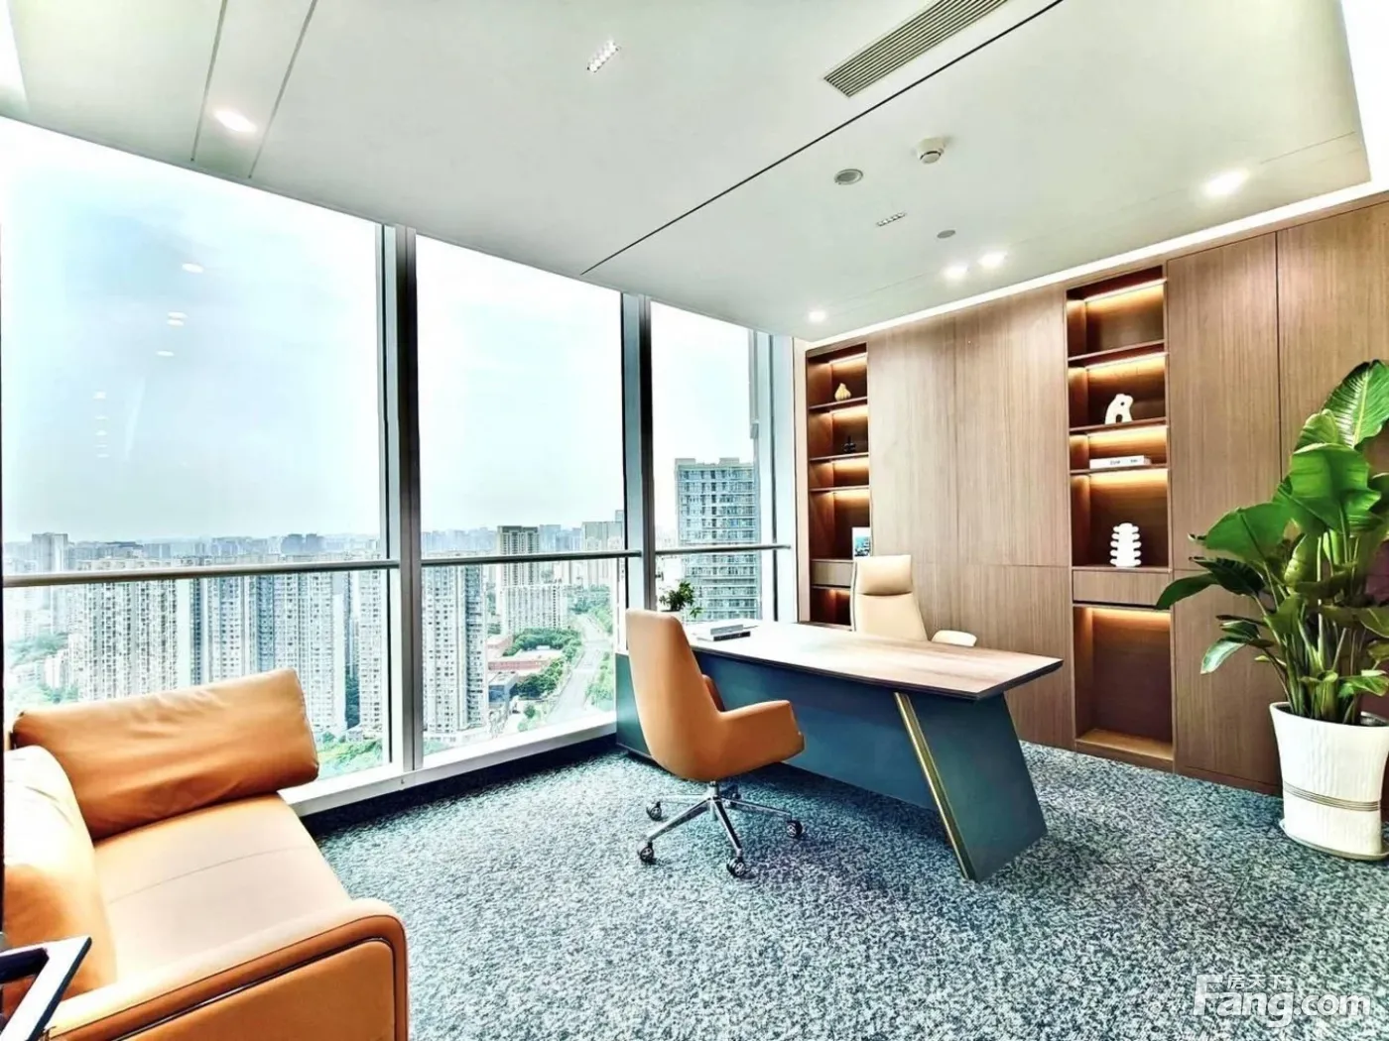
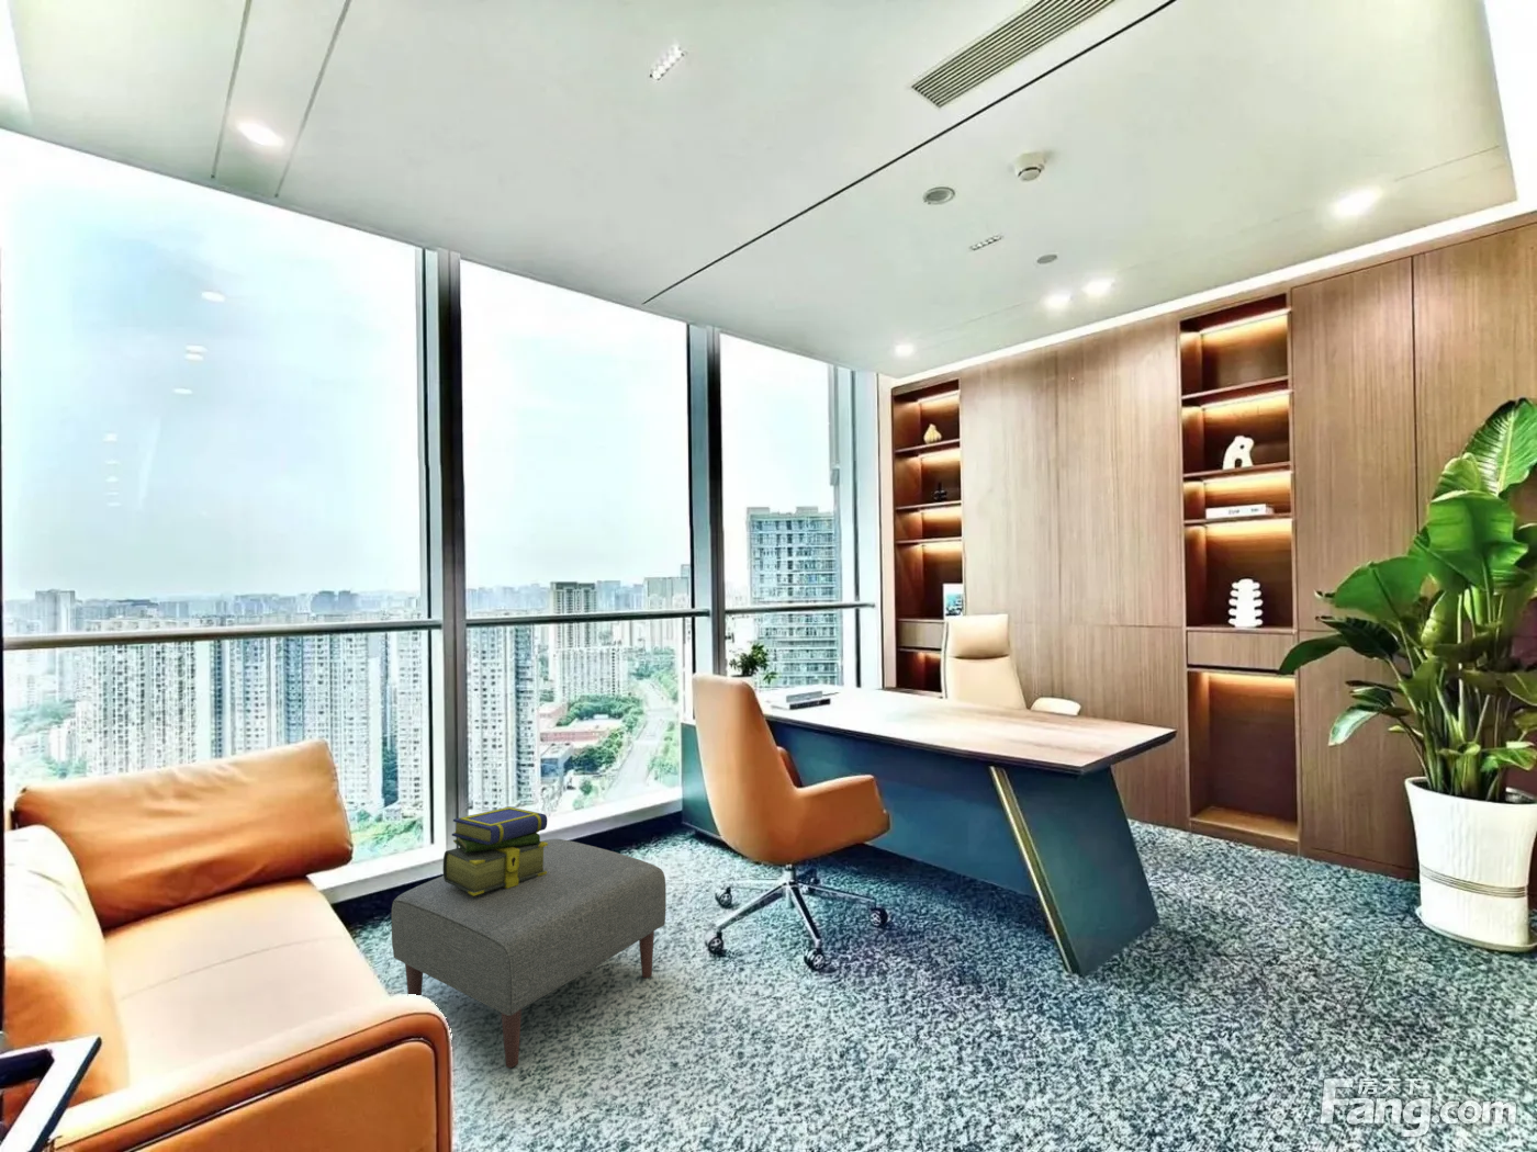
+ ottoman [391,839,668,1069]
+ stack of books [443,806,548,897]
